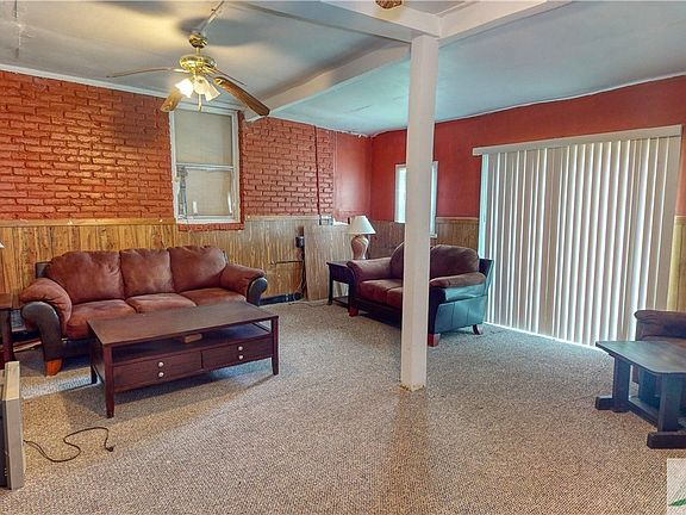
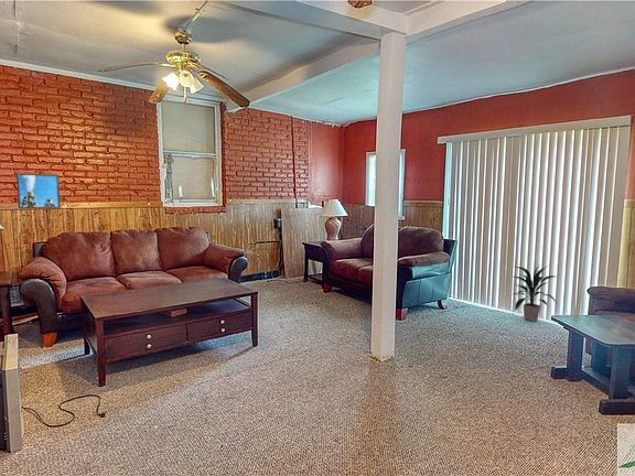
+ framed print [15,172,62,209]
+ indoor plant [512,263,559,323]
